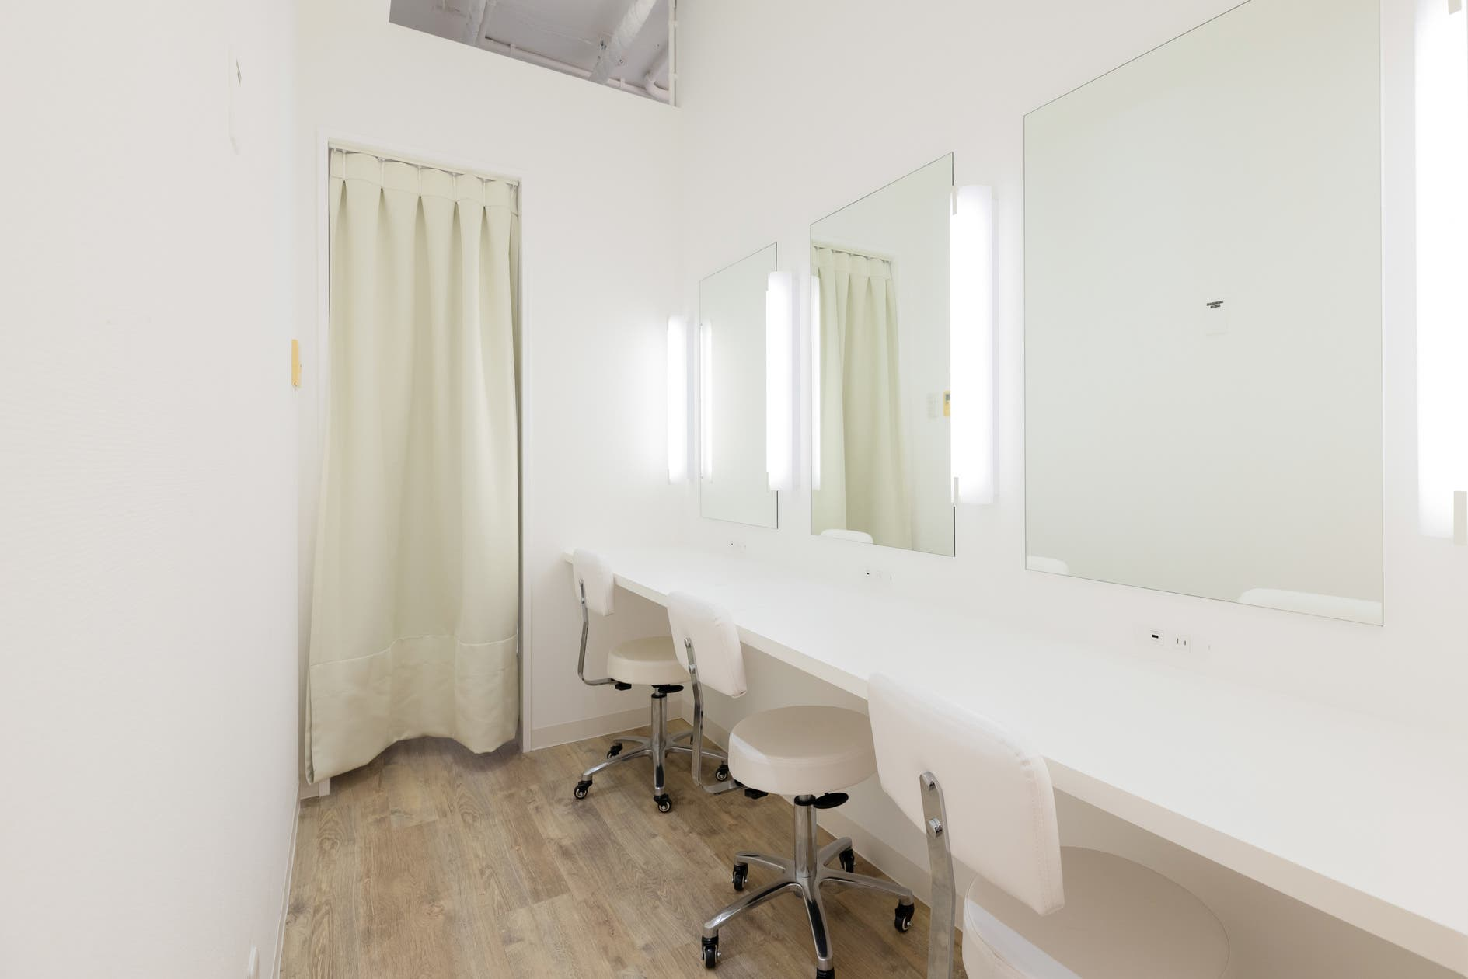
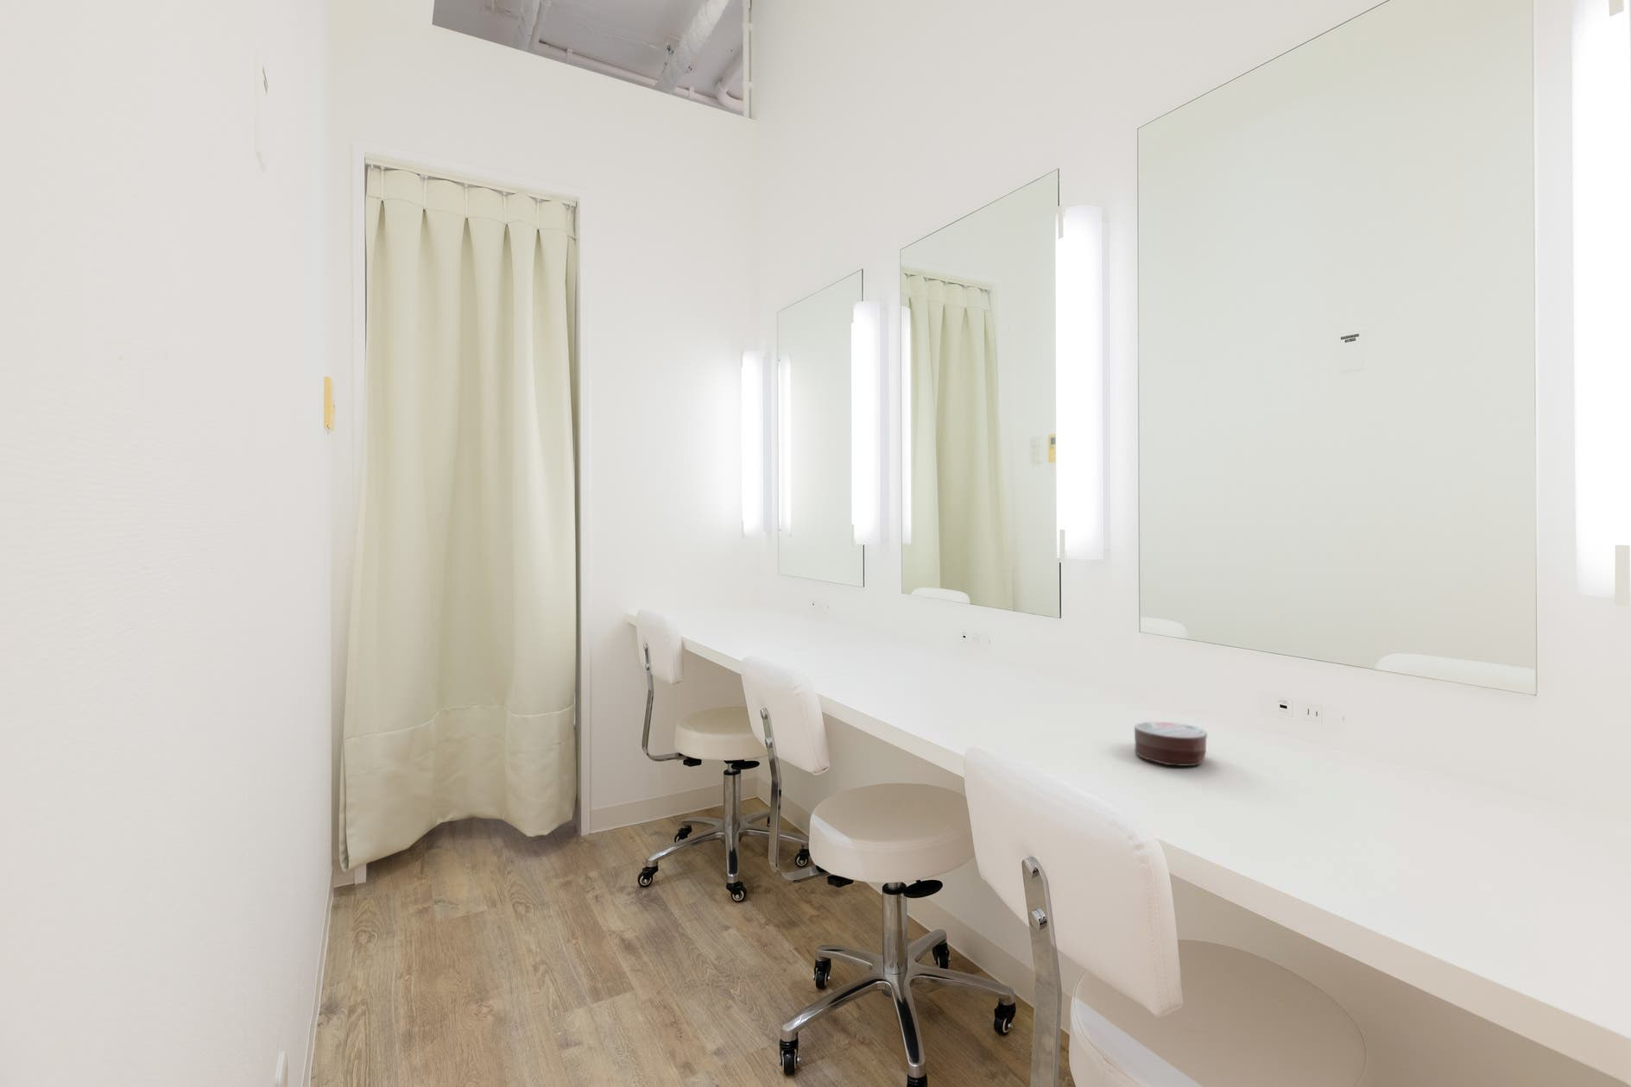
+ cosmetic container [1133,721,1207,767]
